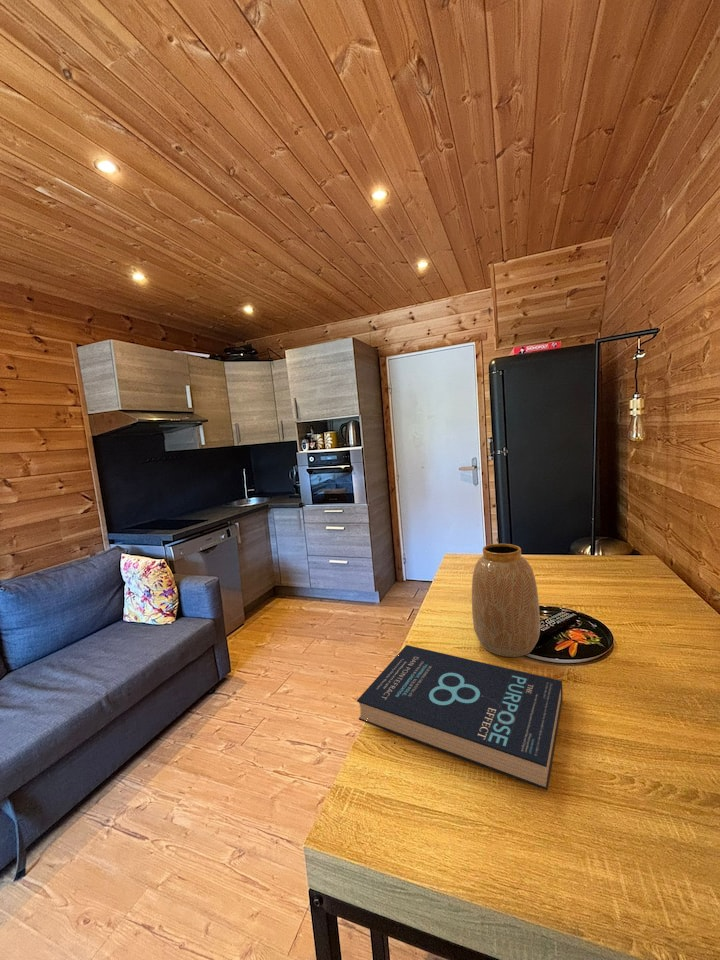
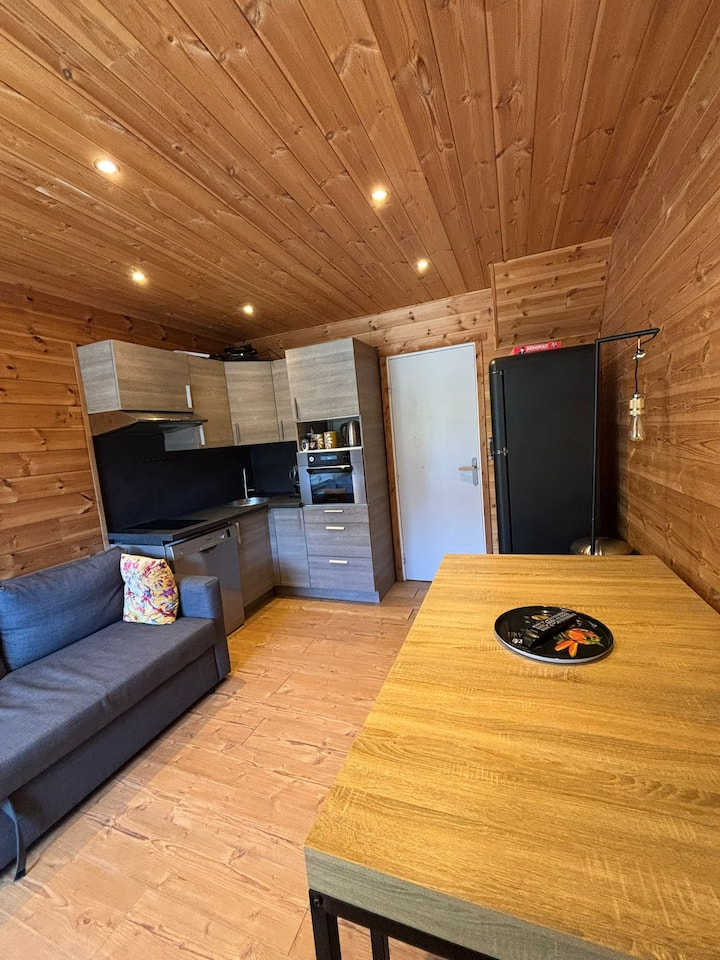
- vase [471,543,541,658]
- book [356,644,564,791]
